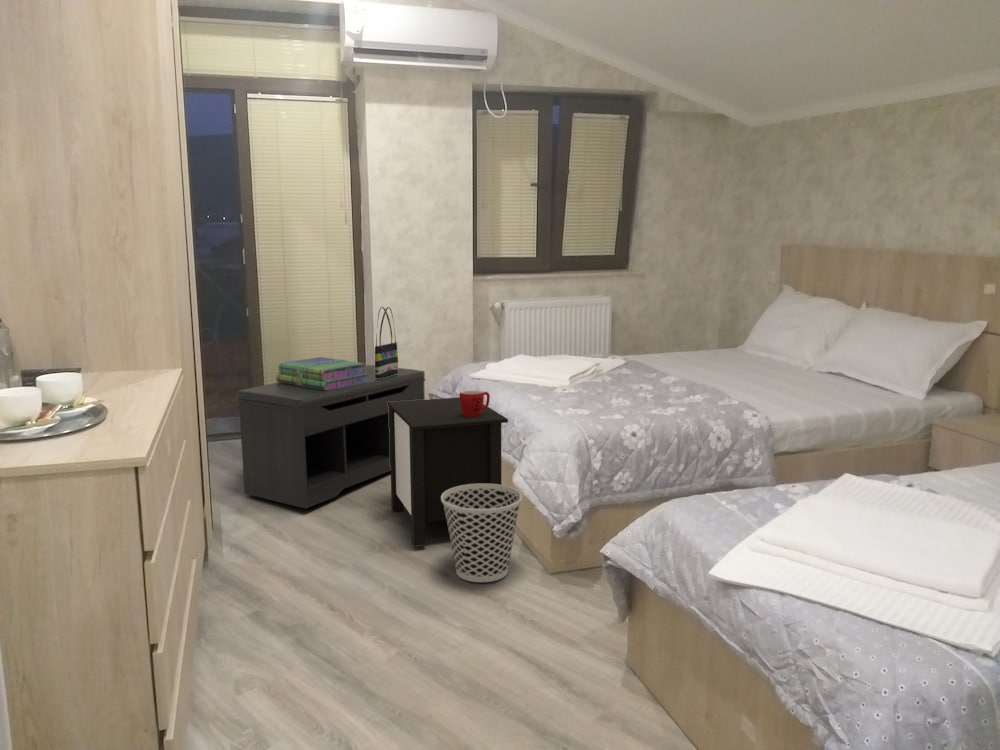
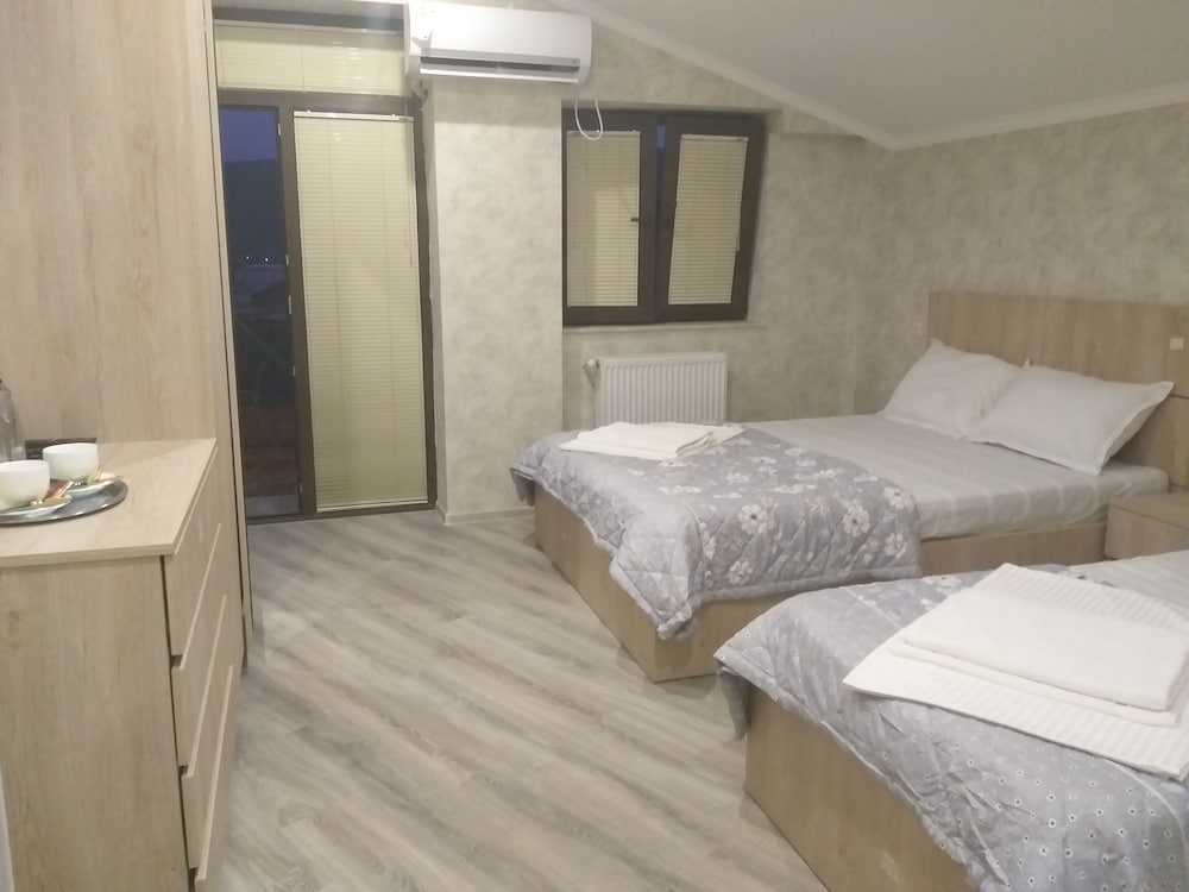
- mug [459,389,491,418]
- nightstand [388,396,509,547]
- tote bag [374,306,399,378]
- bench [237,364,426,510]
- stack of books [275,356,369,390]
- wastebasket [441,484,523,583]
